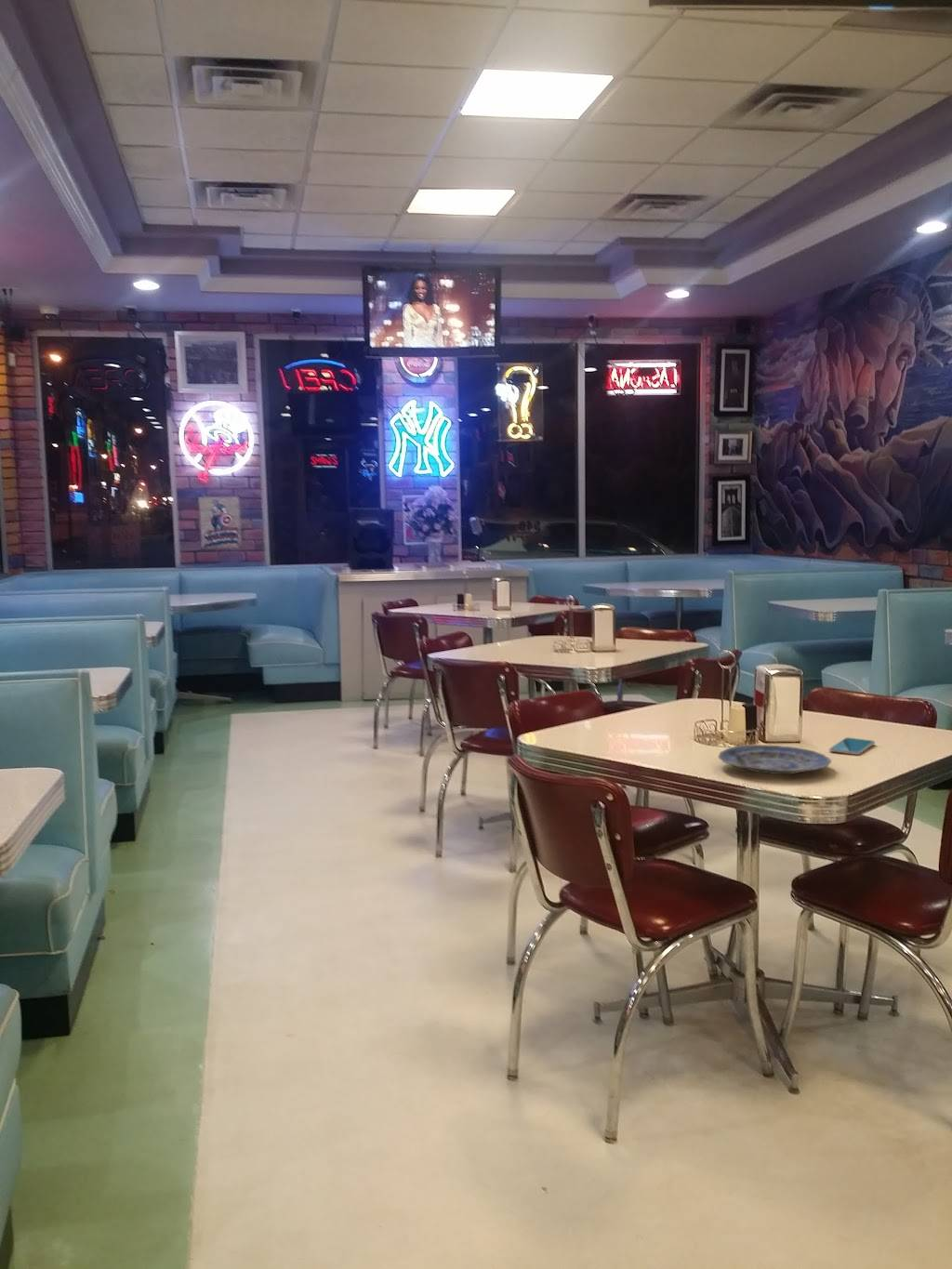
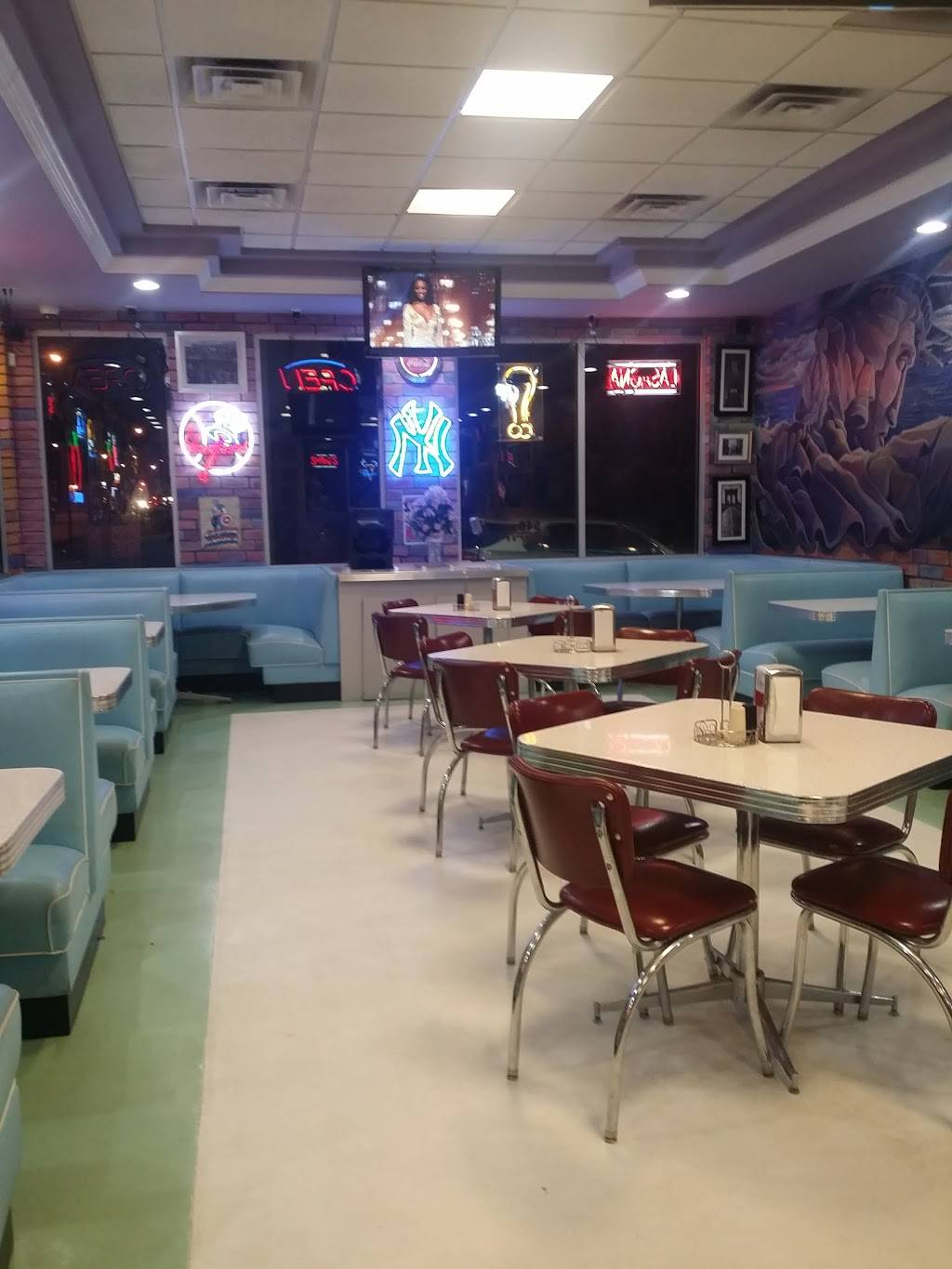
- plate [718,744,832,775]
- smartphone [828,736,876,756]
